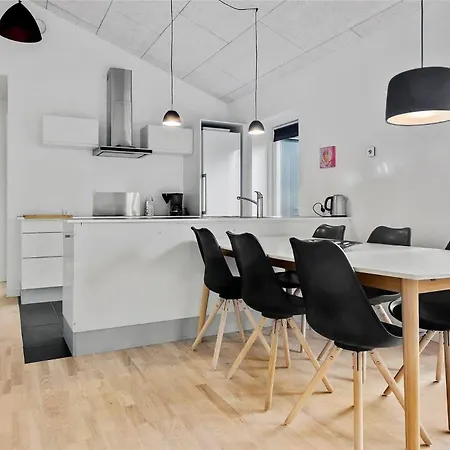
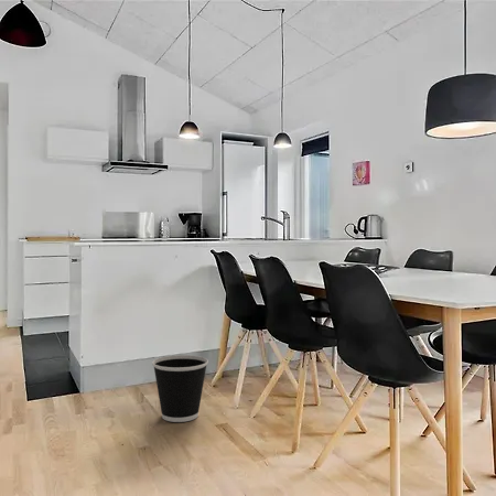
+ wastebasket [151,354,209,423]
